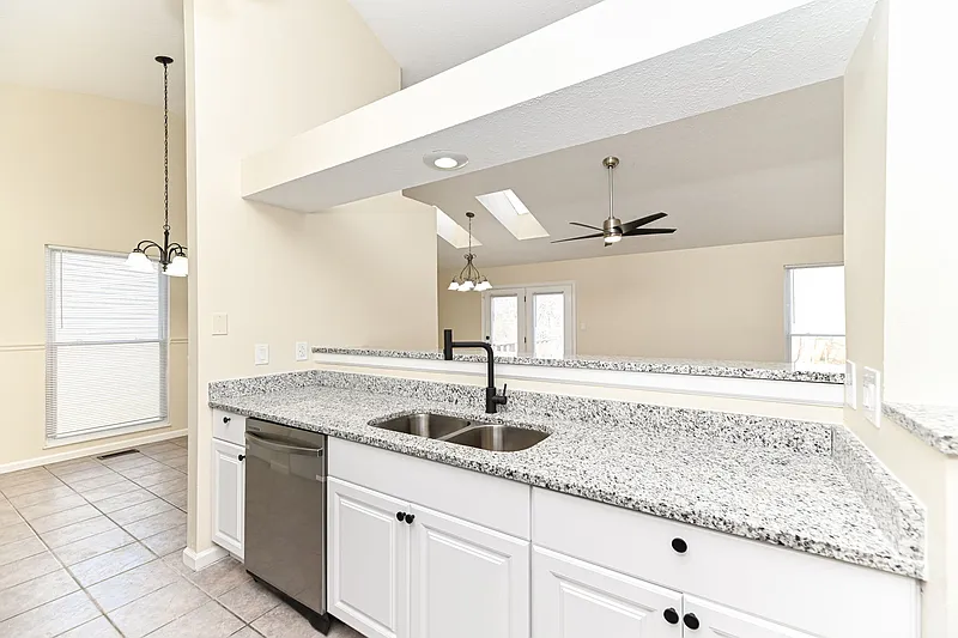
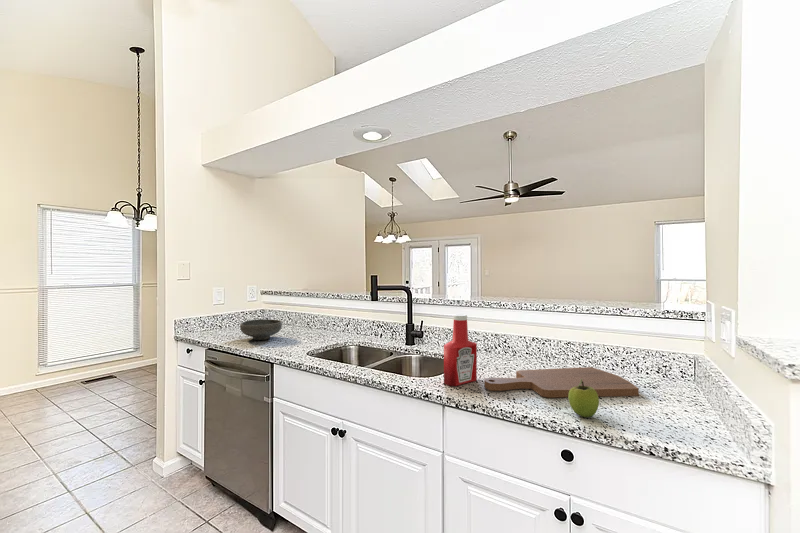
+ fruit [568,379,600,418]
+ soap bottle [443,313,478,387]
+ cutting board [483,366,640,398]
+ bowl [239,318,283,341]
